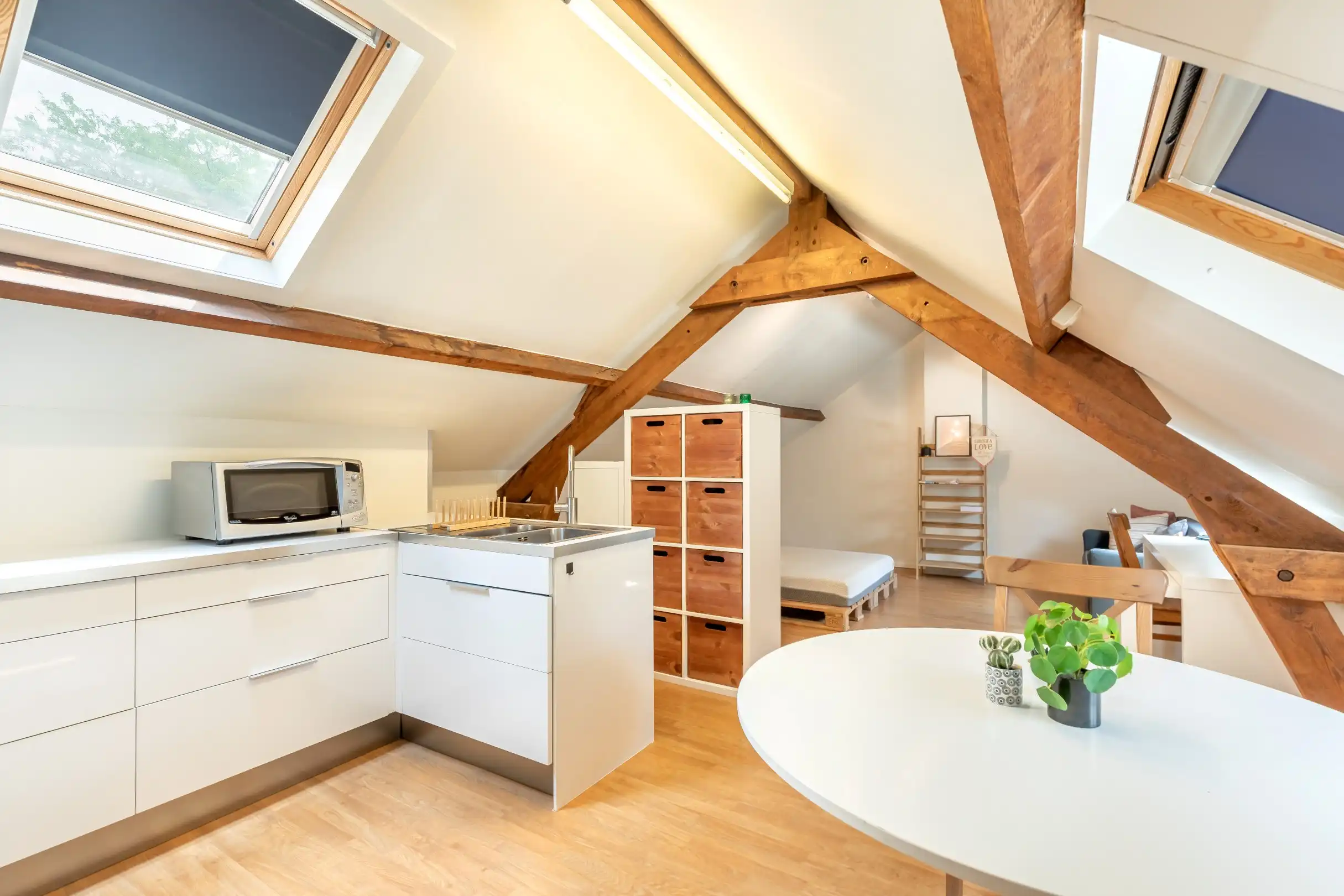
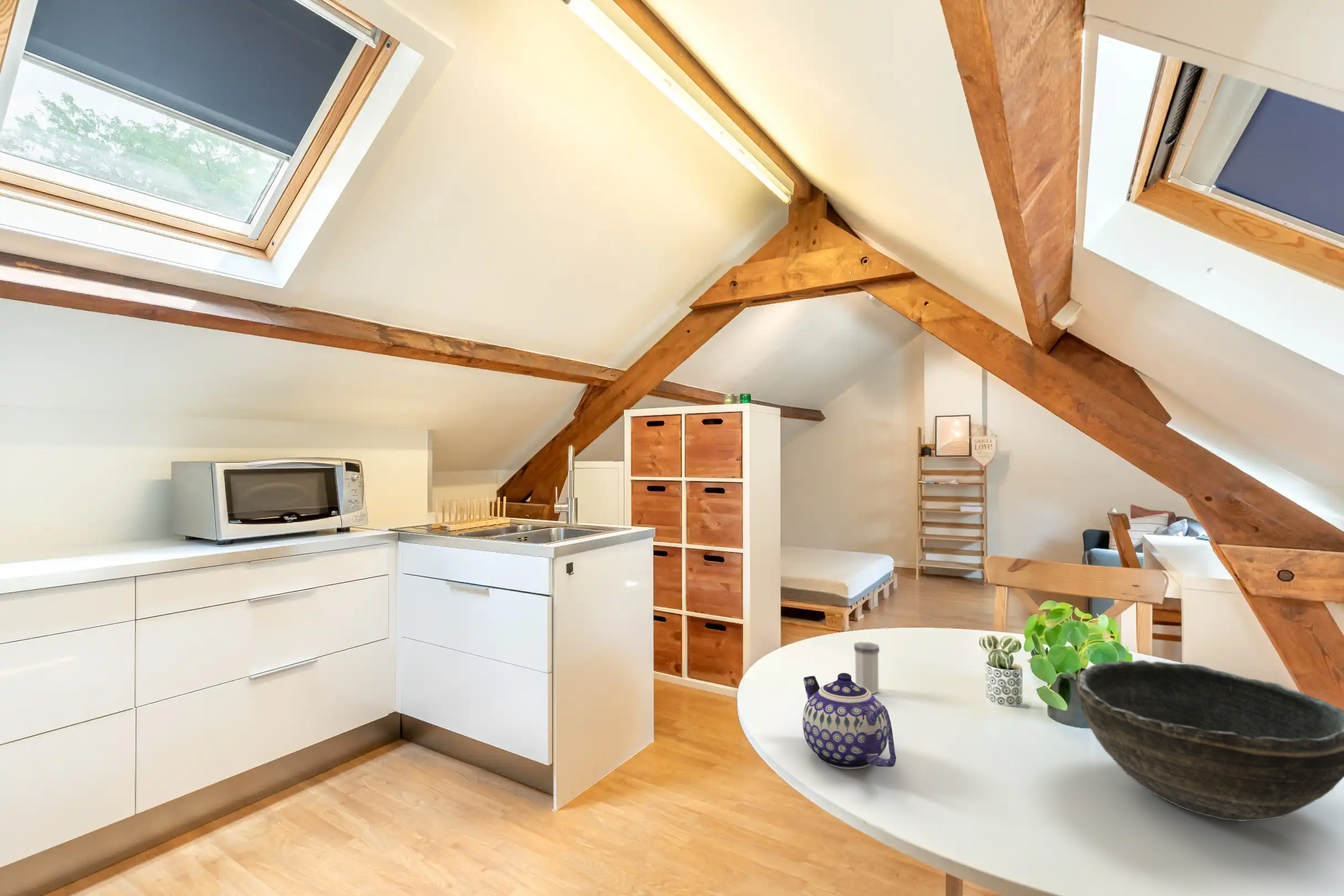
+ salt shaker [853,642,880,694]
+ bowl [1076,659,1344,822]
+ teapot [802,673,897,769]
